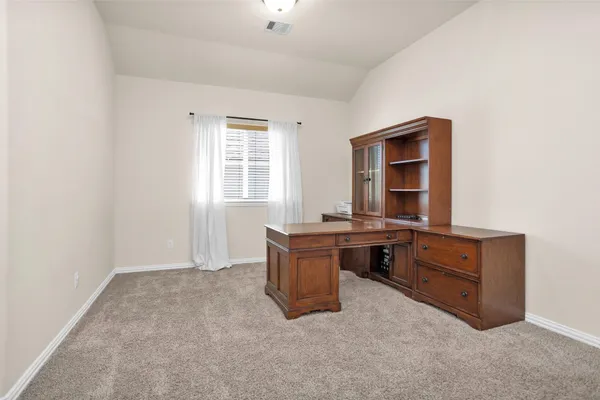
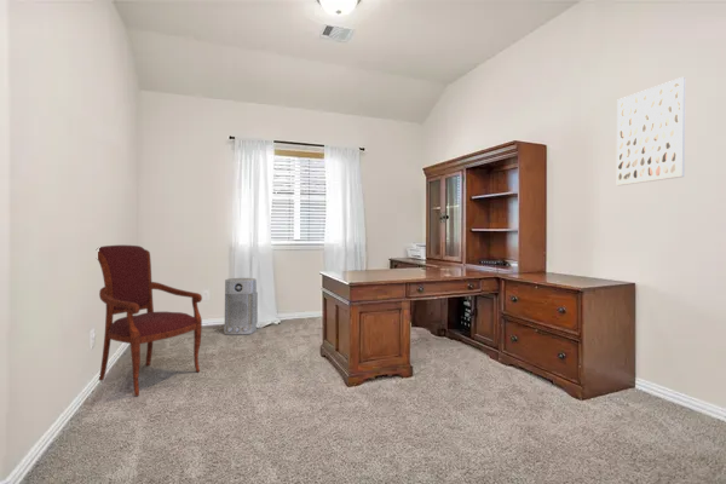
+ air purifier [223,277,259,336]
+ wall art [616,76,686,186]
+ armchair [97,244,203,397]
